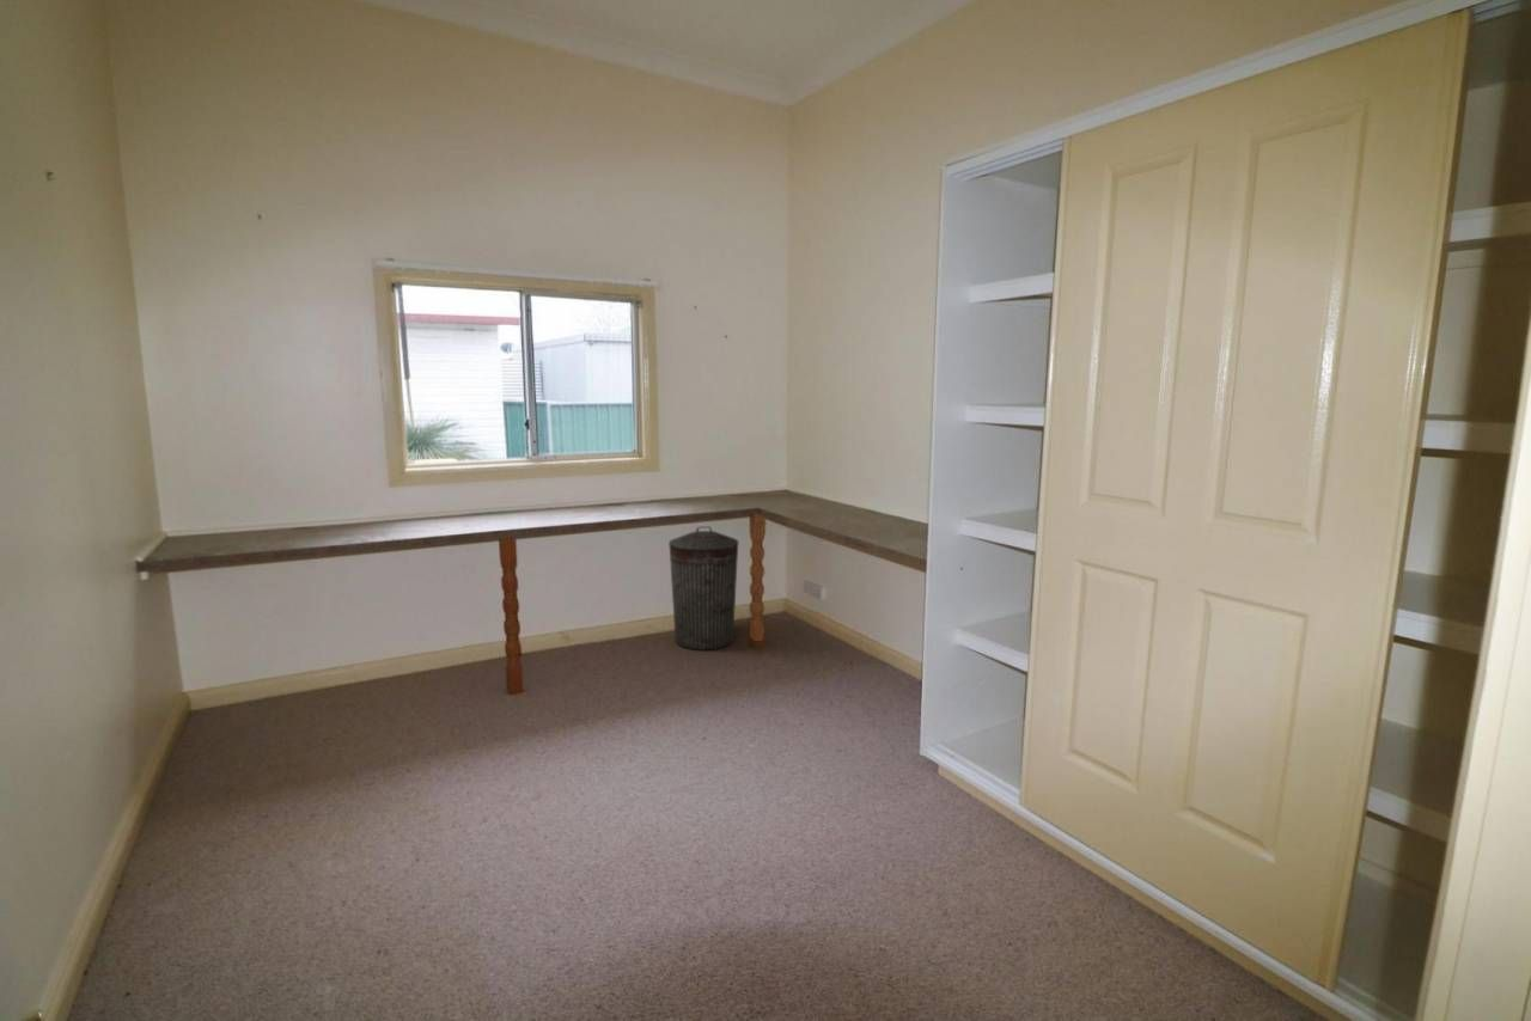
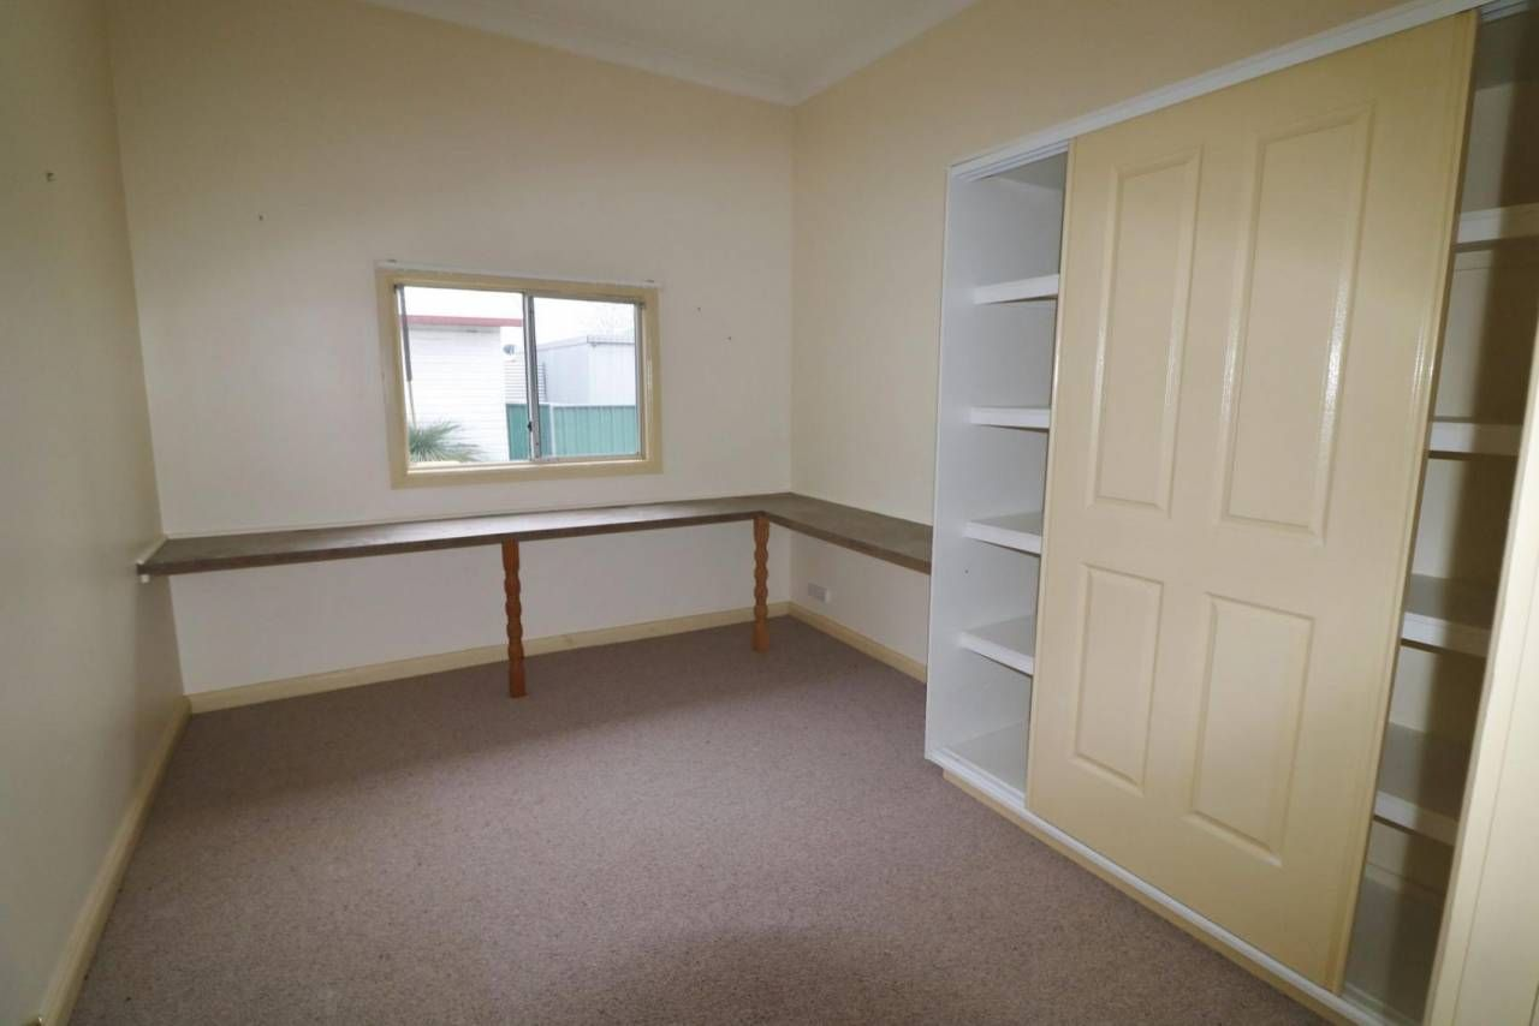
- trash can [667,525,739,652]
